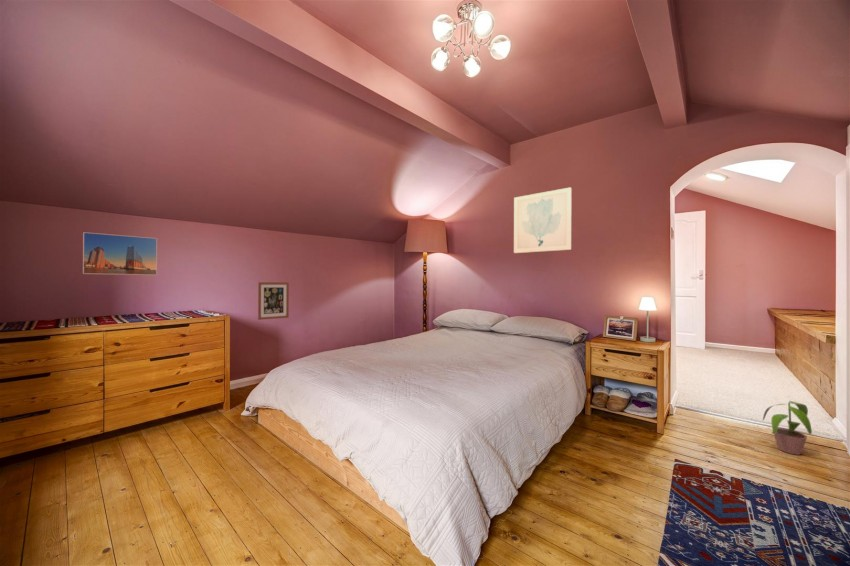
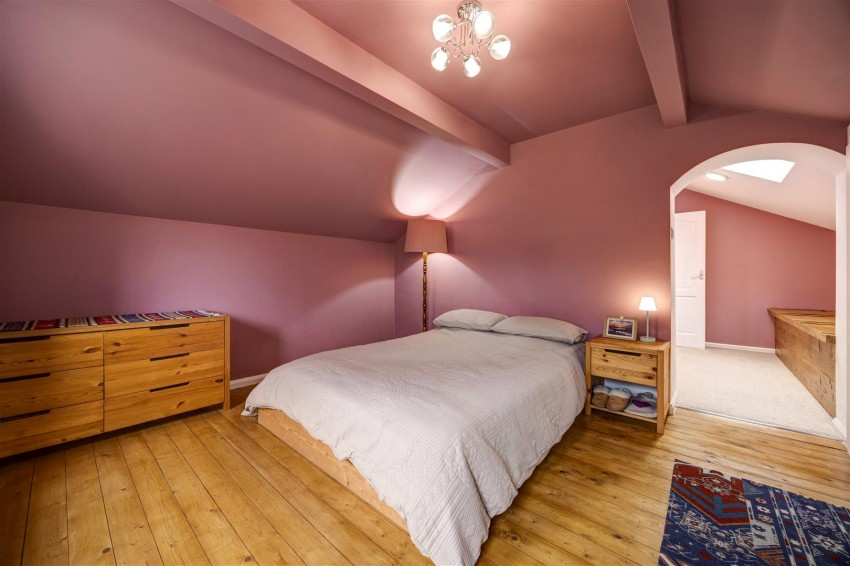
- wall art [513,186,573,254]
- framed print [82,231,158,276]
- wall art [257,281,290,321]
- potted plant [761,400,813,456]
